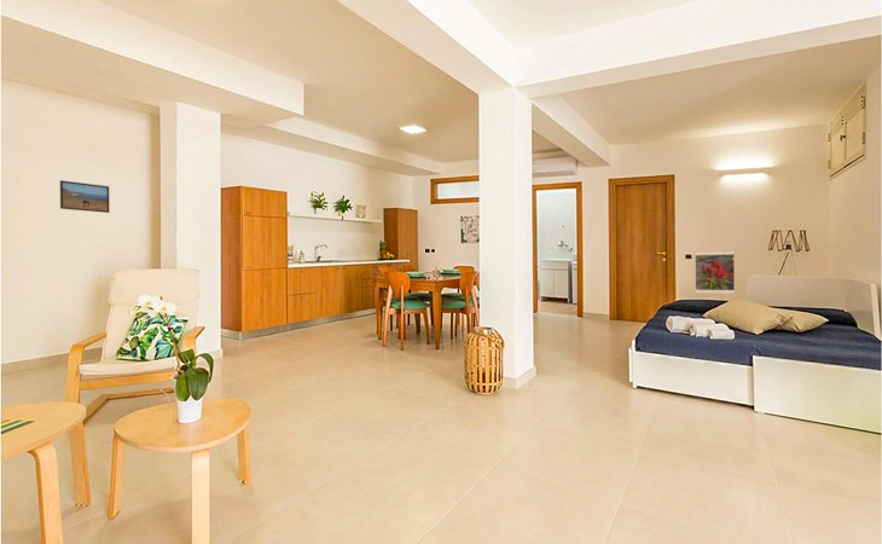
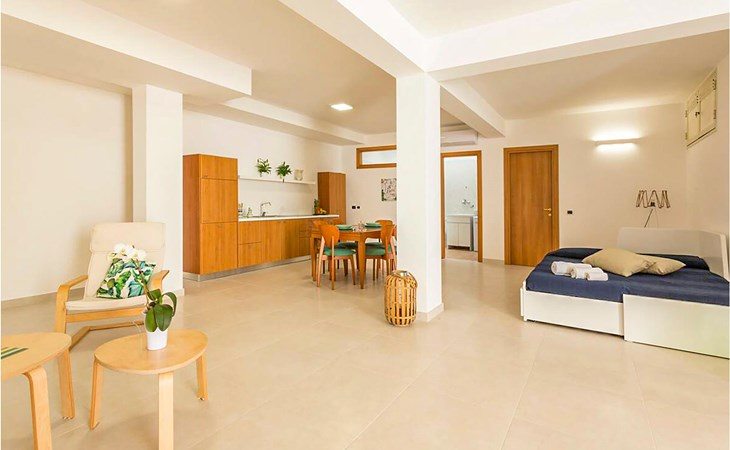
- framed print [694,250,736,295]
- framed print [59,179,111,214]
